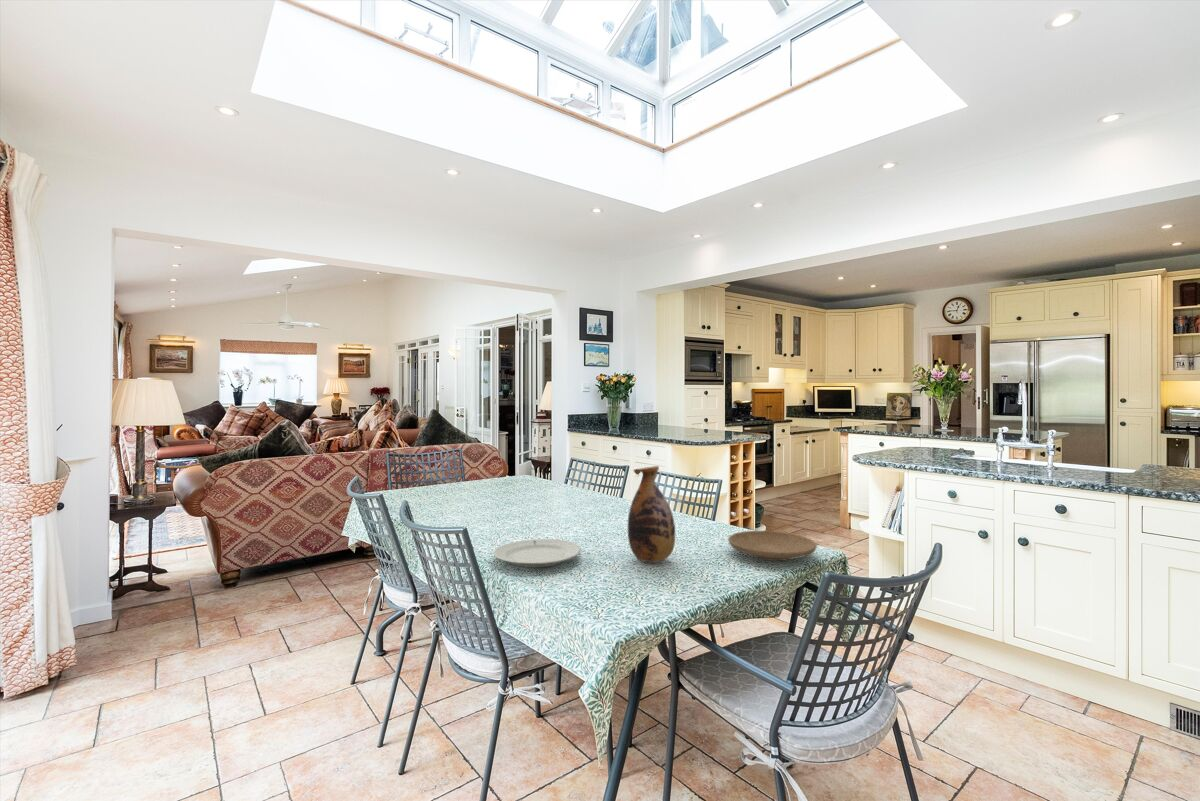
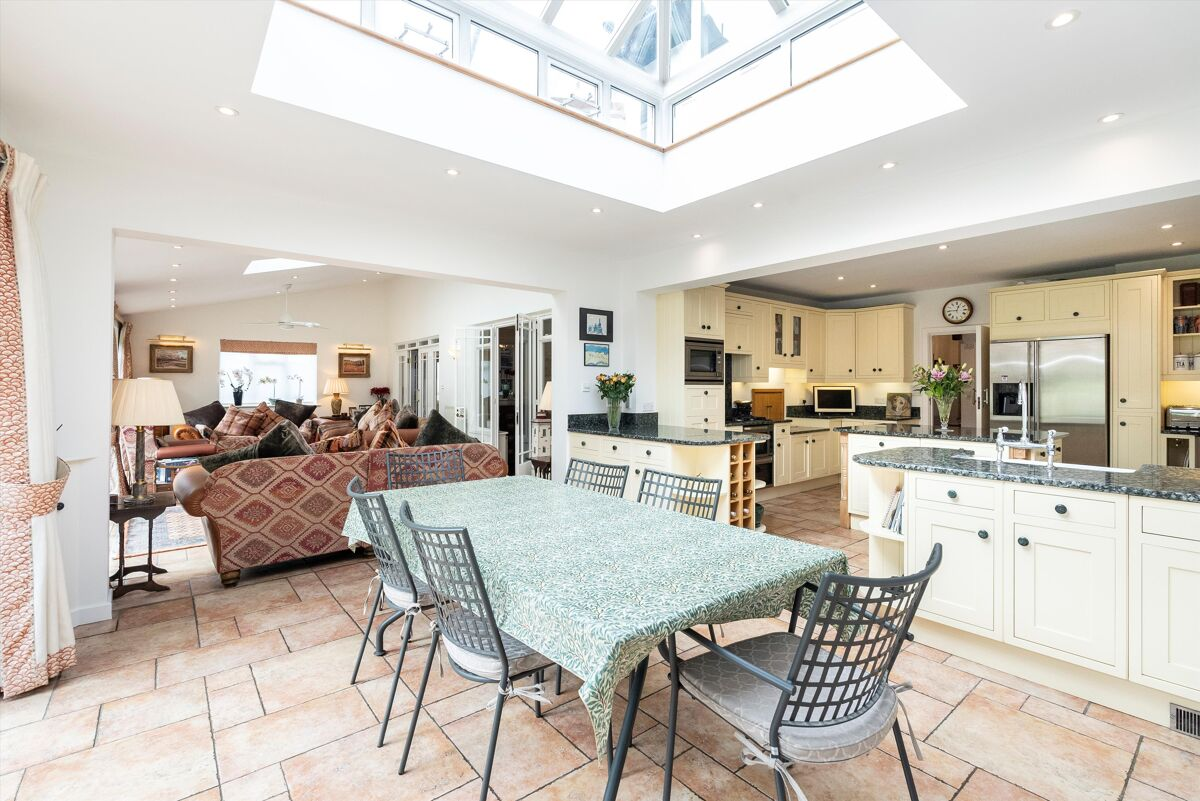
- plate [727,530,818,562]
- chinaware [492,538,582,568]
- vase [627,465,676,563]
